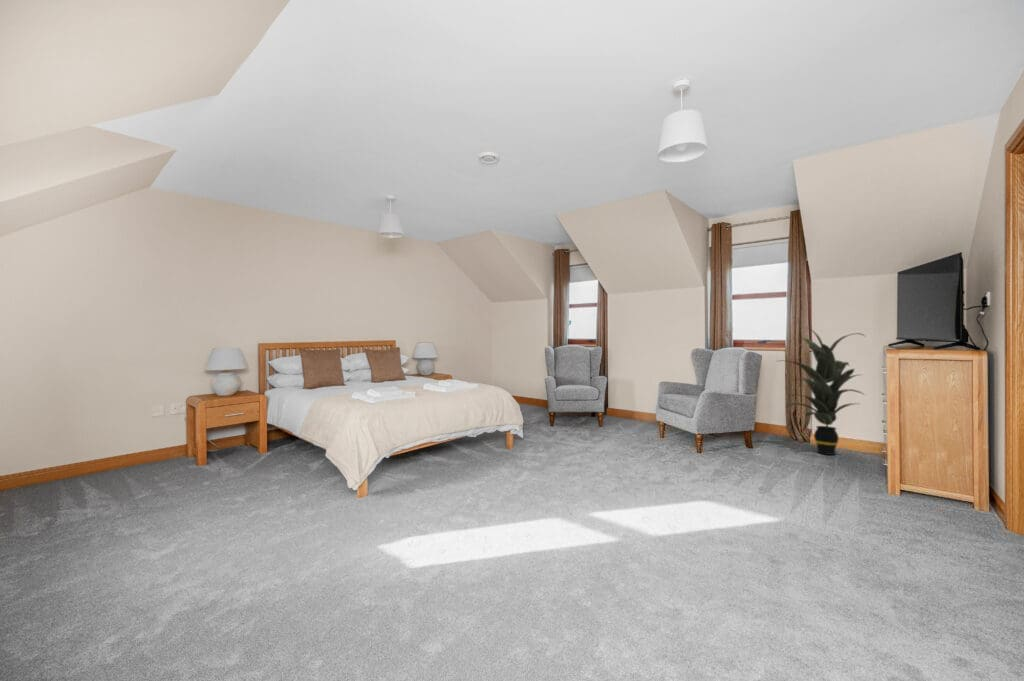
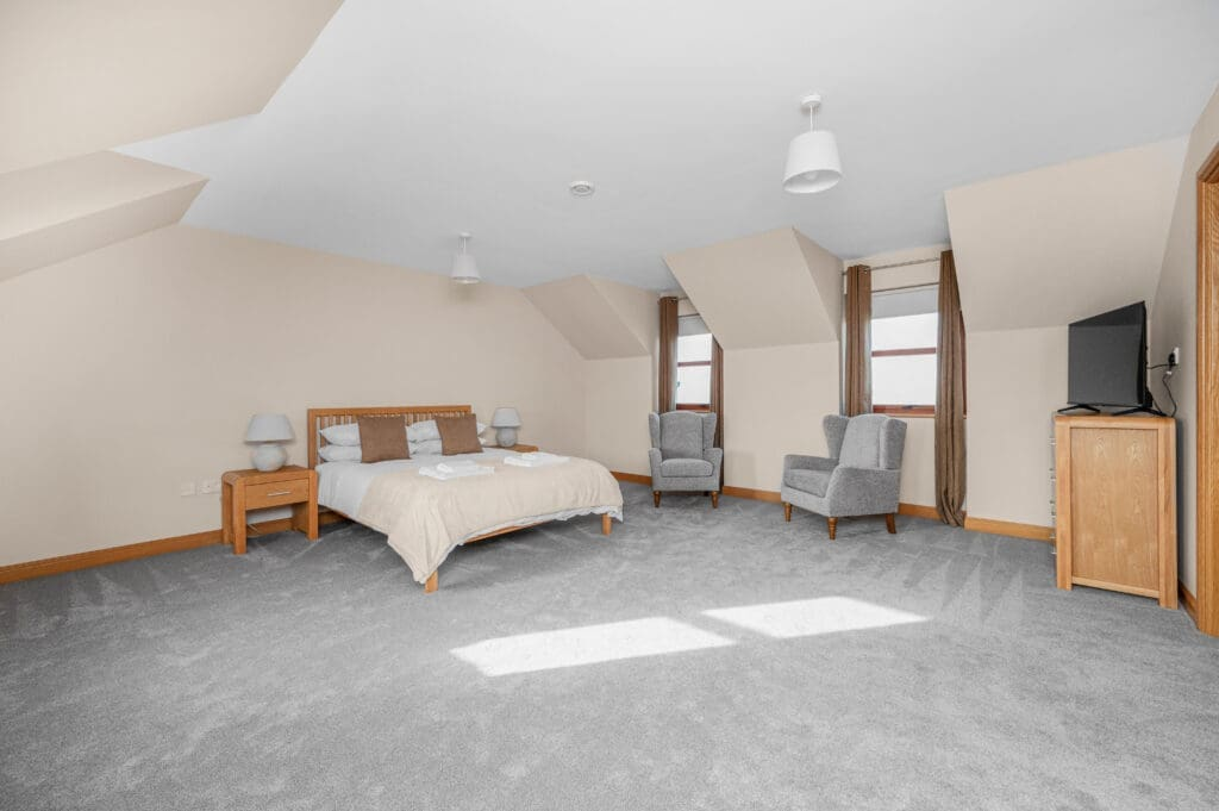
- indoor plant [774,326,867,456]
